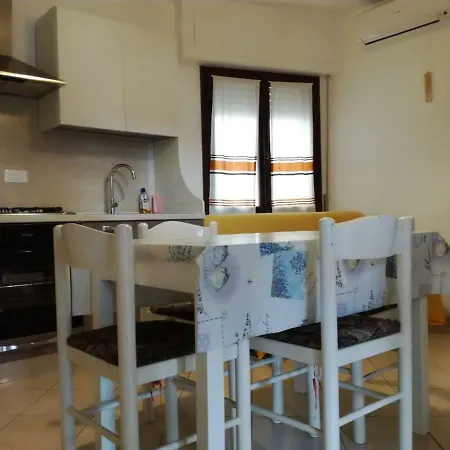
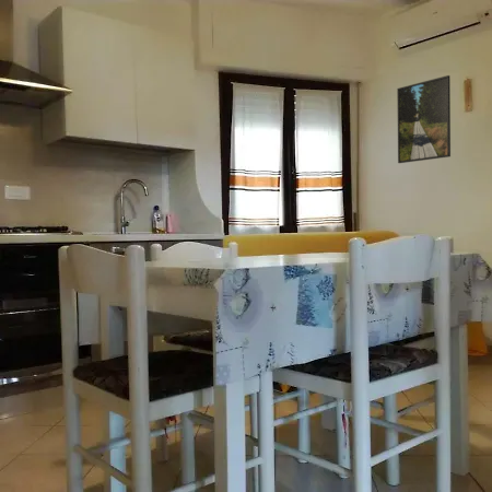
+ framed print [396,74,452,164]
